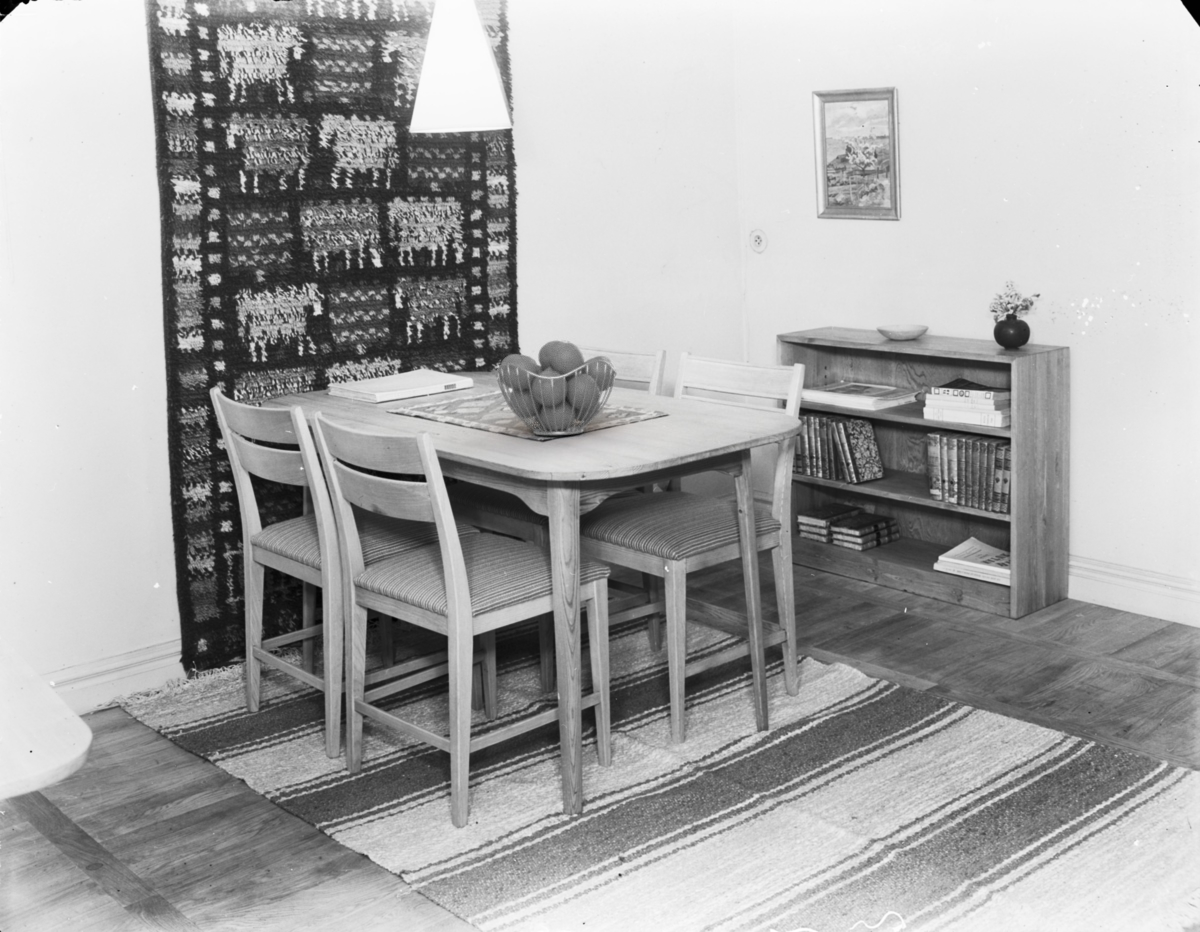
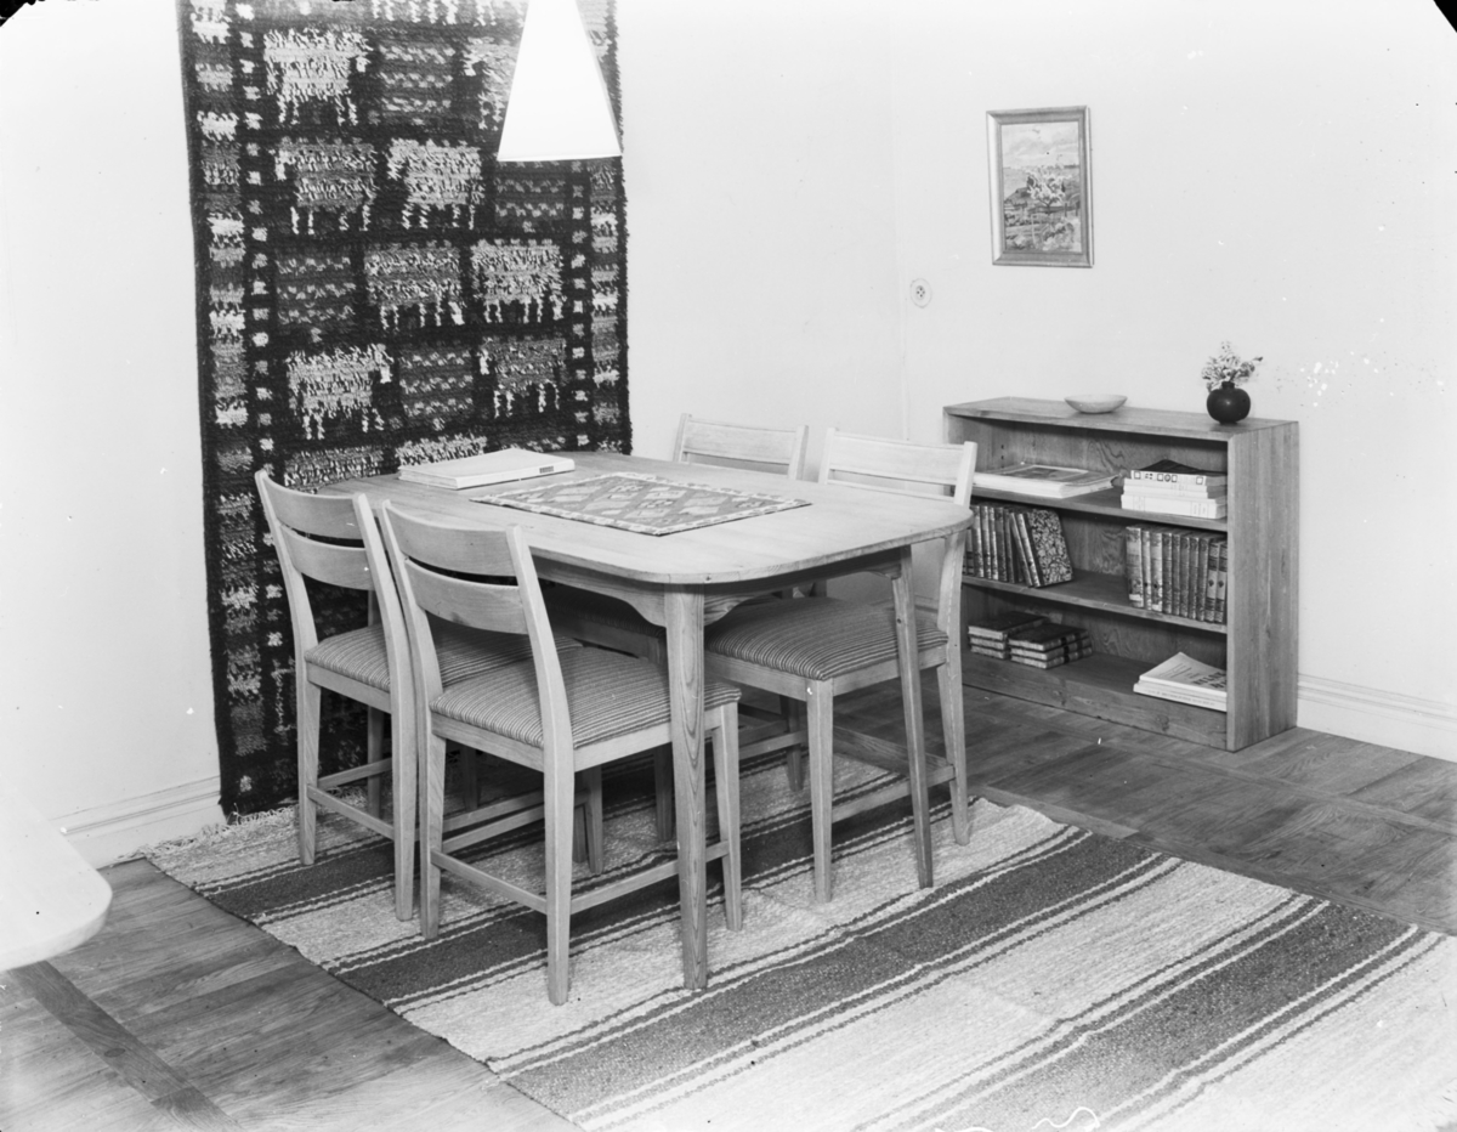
- fruit basket [495,340,618,436]
